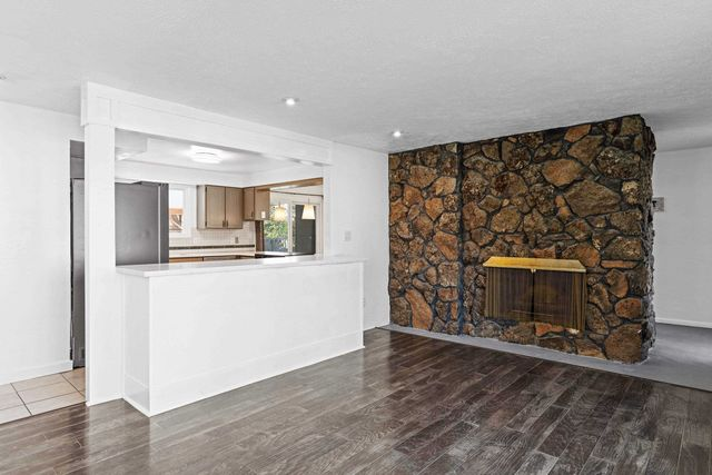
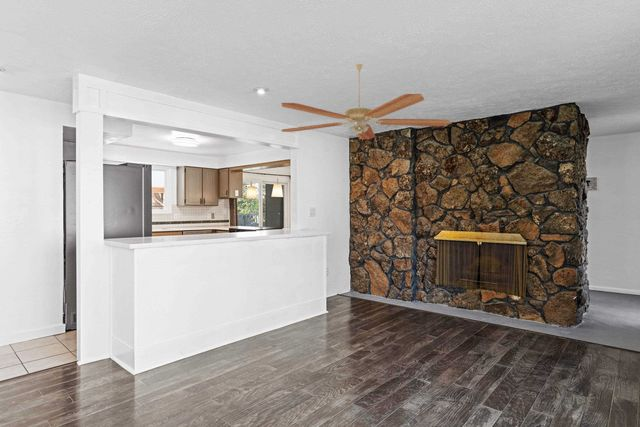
+ ceiling fan [280,63,452,140]
